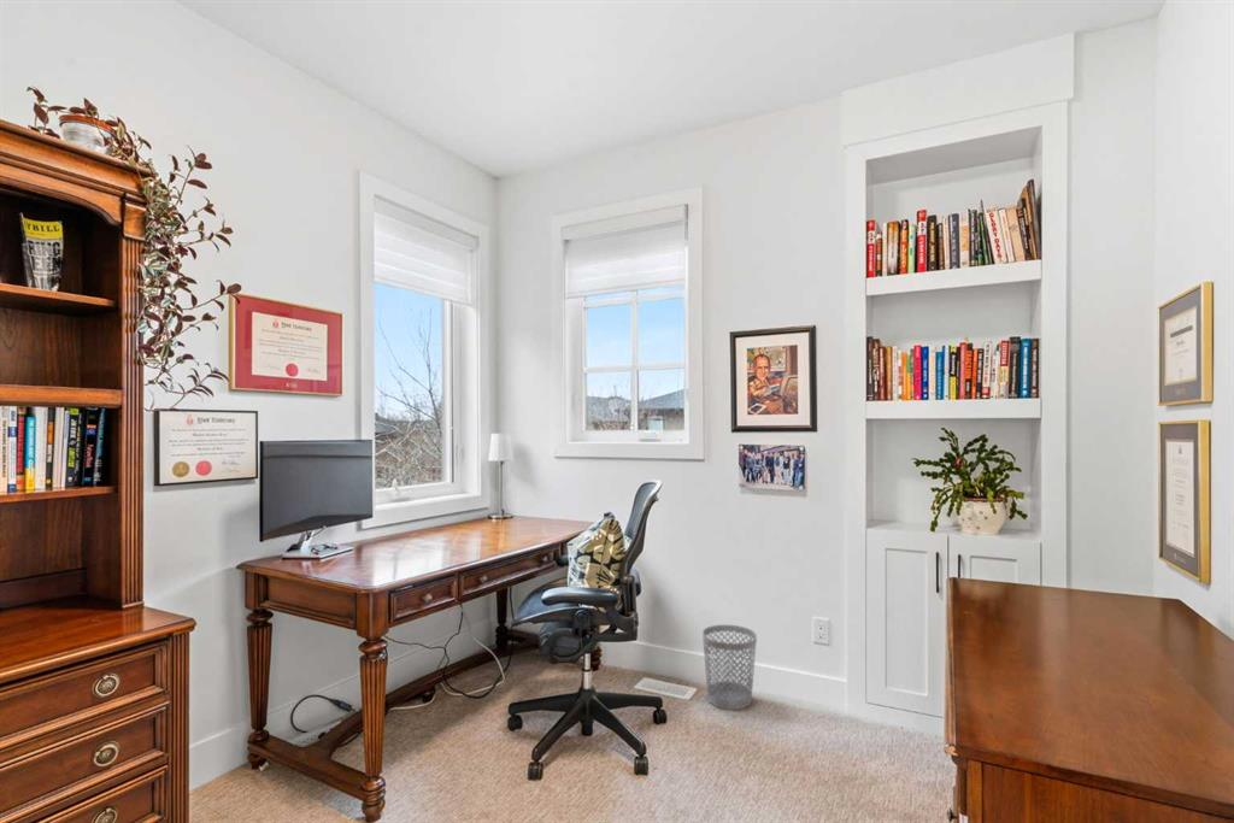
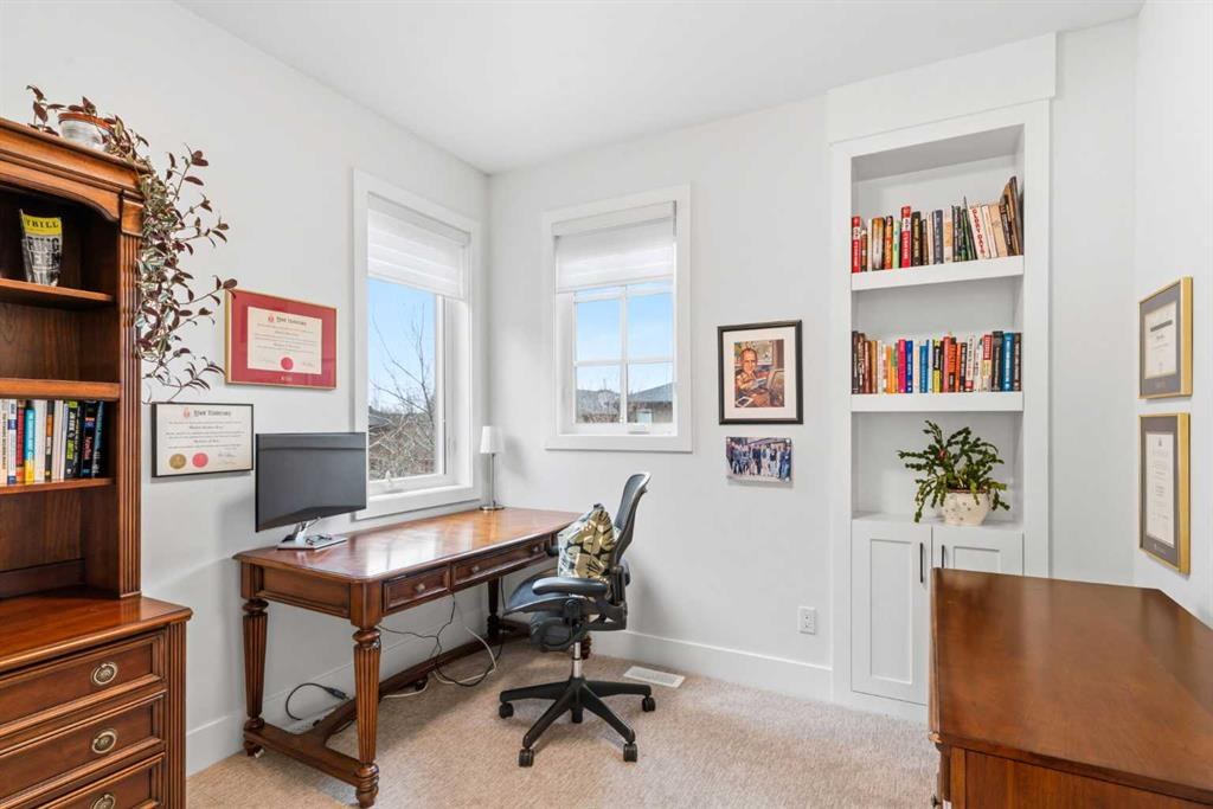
- wastebasket [701,623,758,711]
